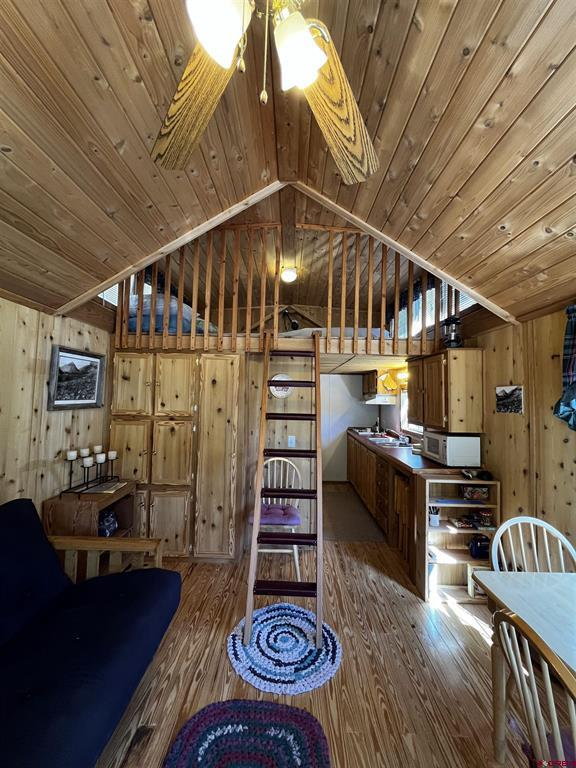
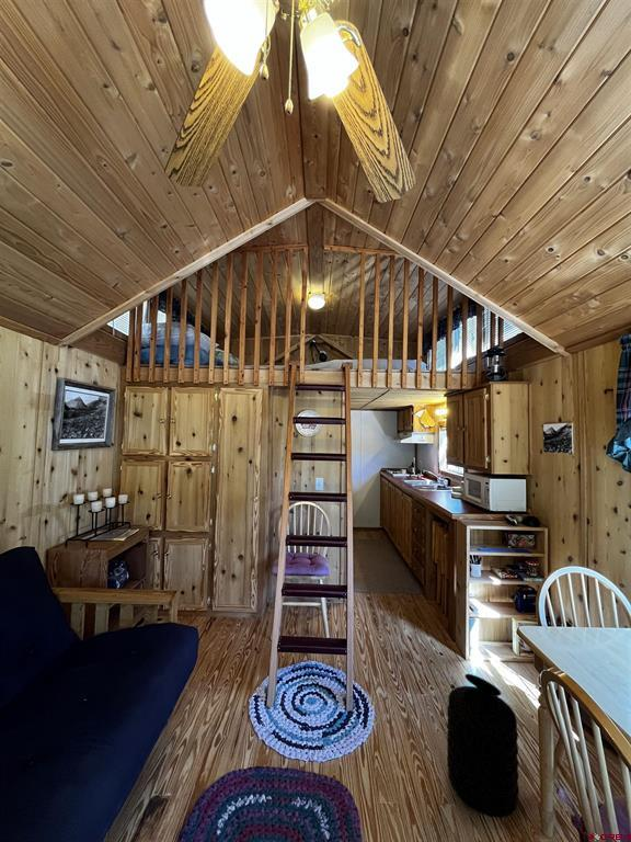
+ trash can [446,673,520,819]
